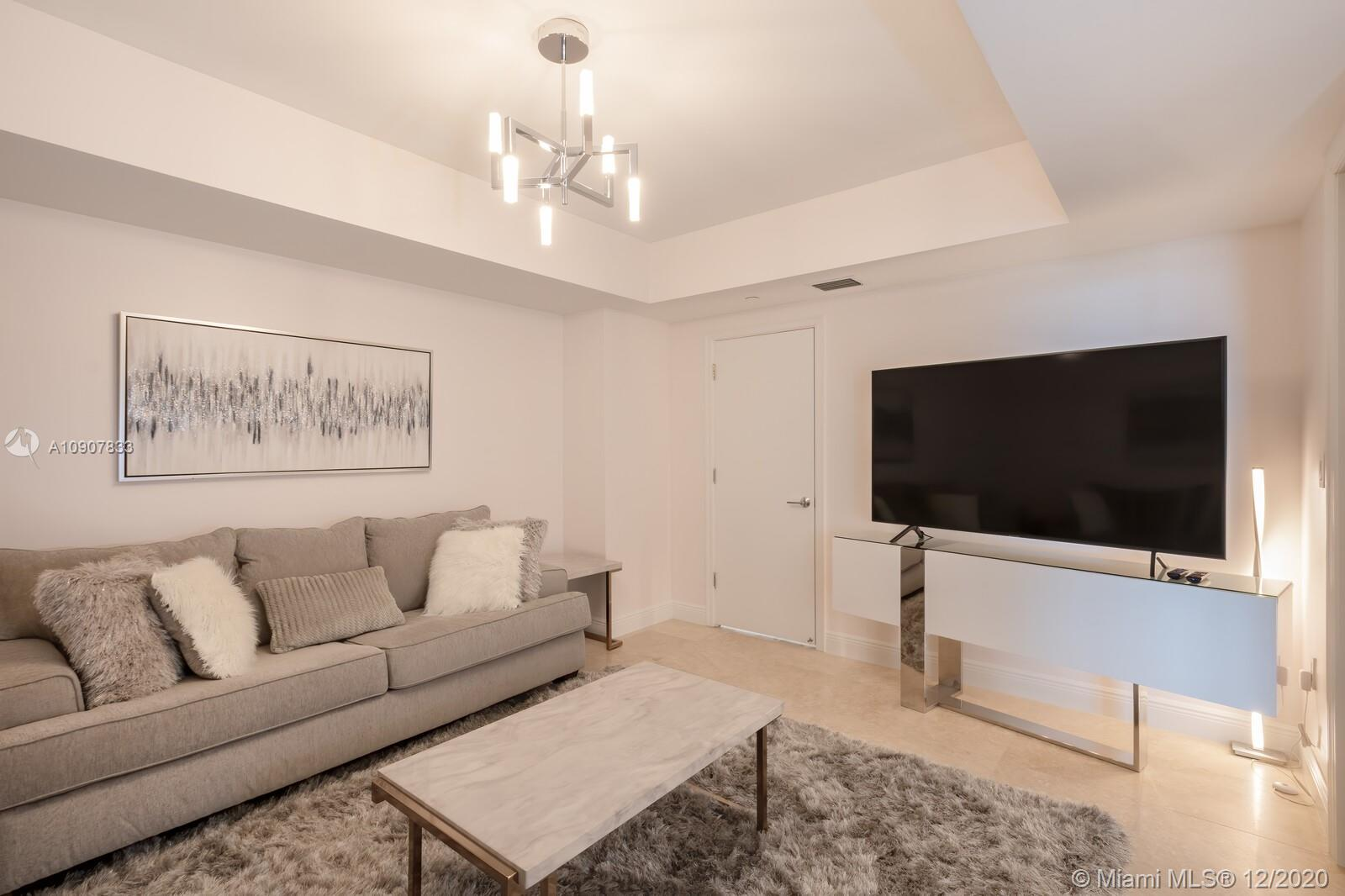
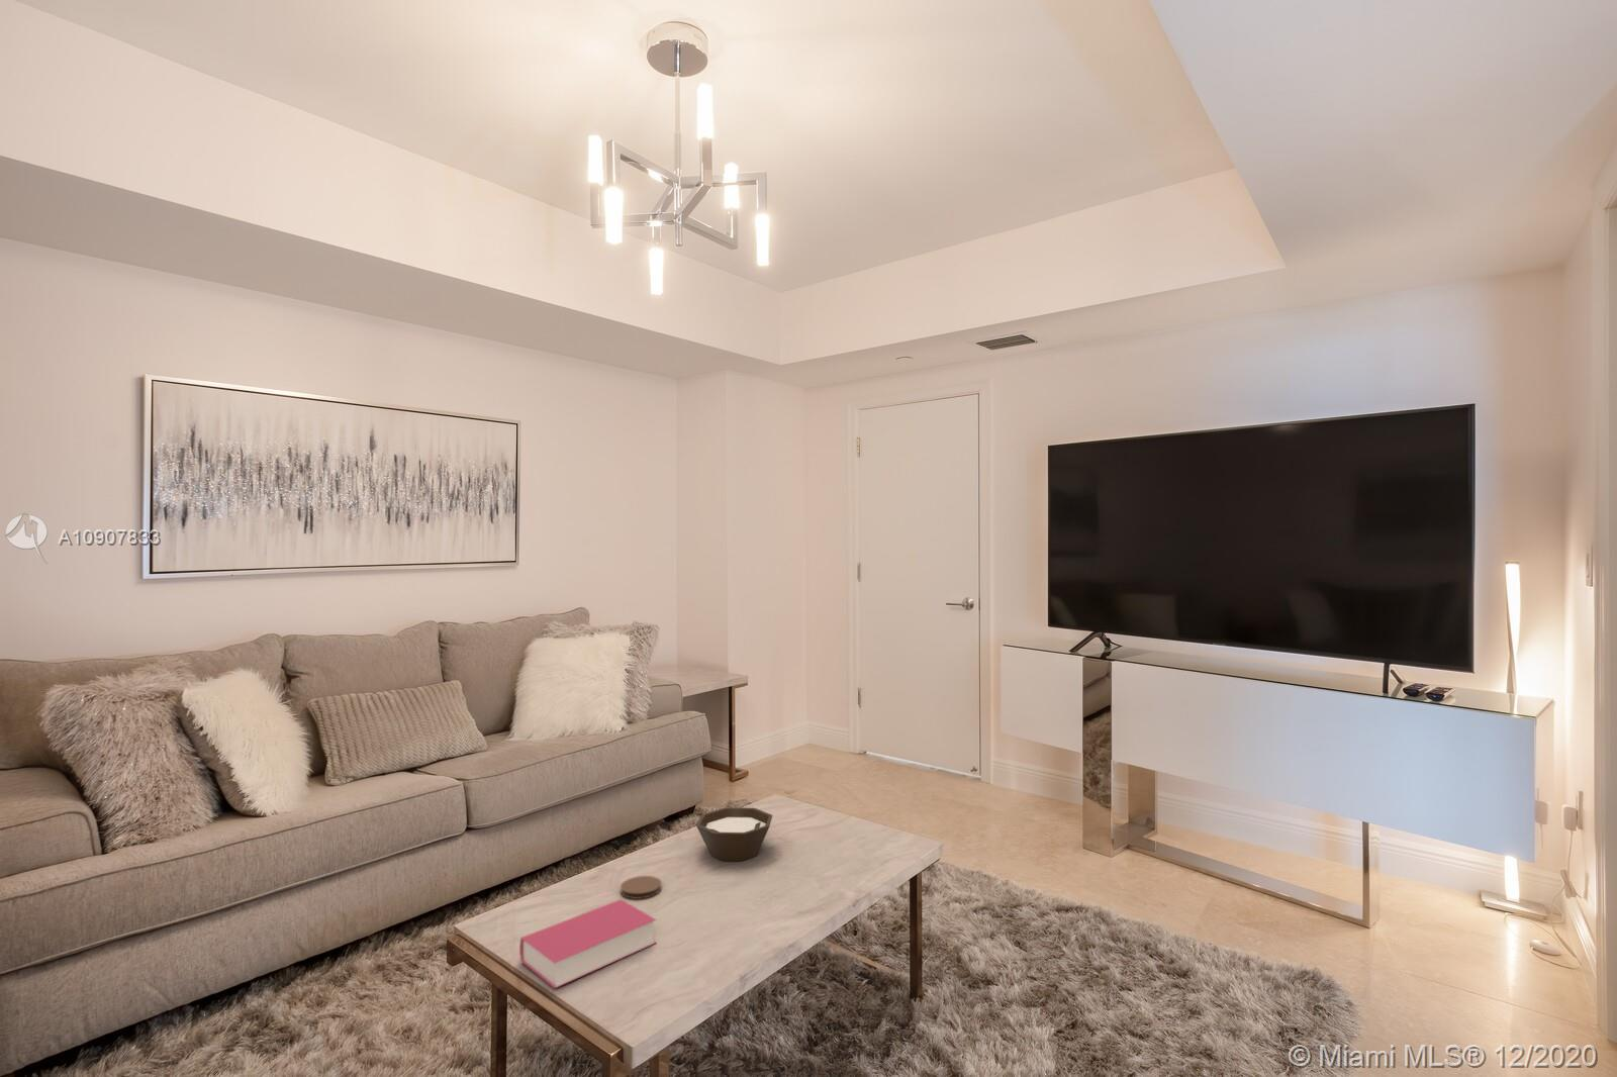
+ bowl [695,807,773,862]
+ coaster [619,875,662,900]
+ book [518,898,658,989]
